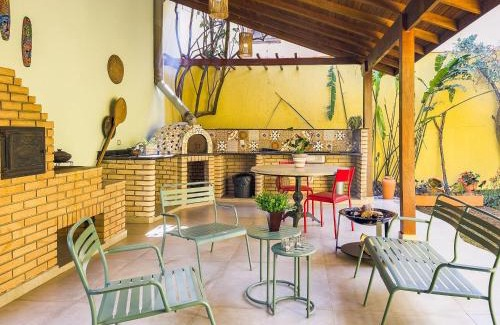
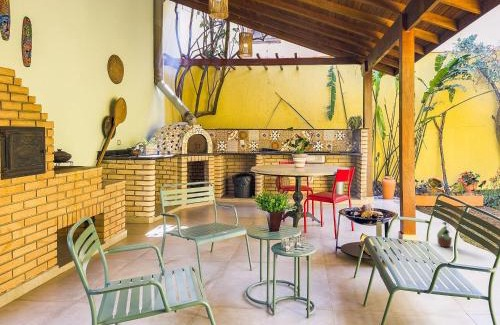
+ potted plant [436,221,456,248]
